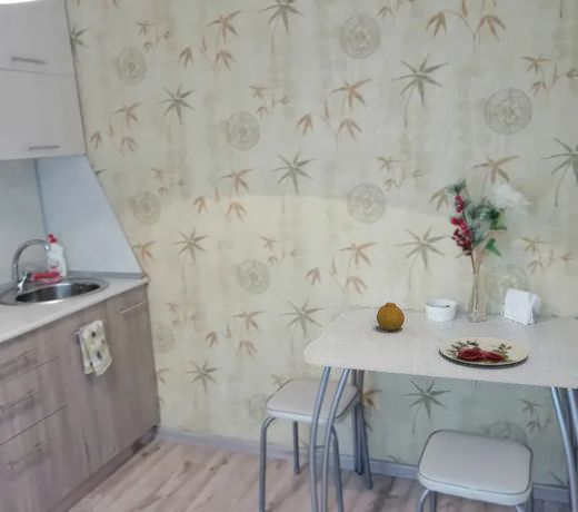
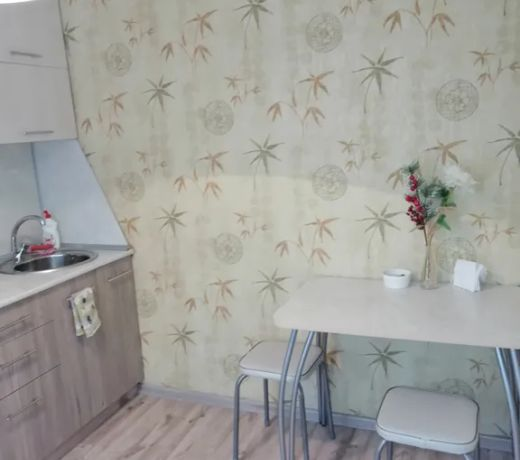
- fruit [376,302,406,332]
- plate [438,336,530,366]
